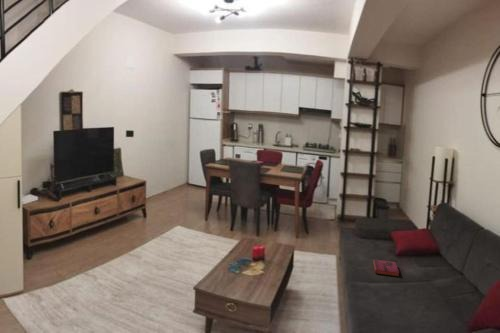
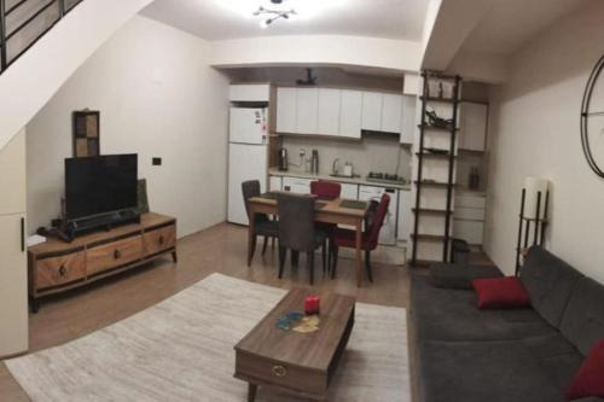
- hardback book [372,259,400,277]
